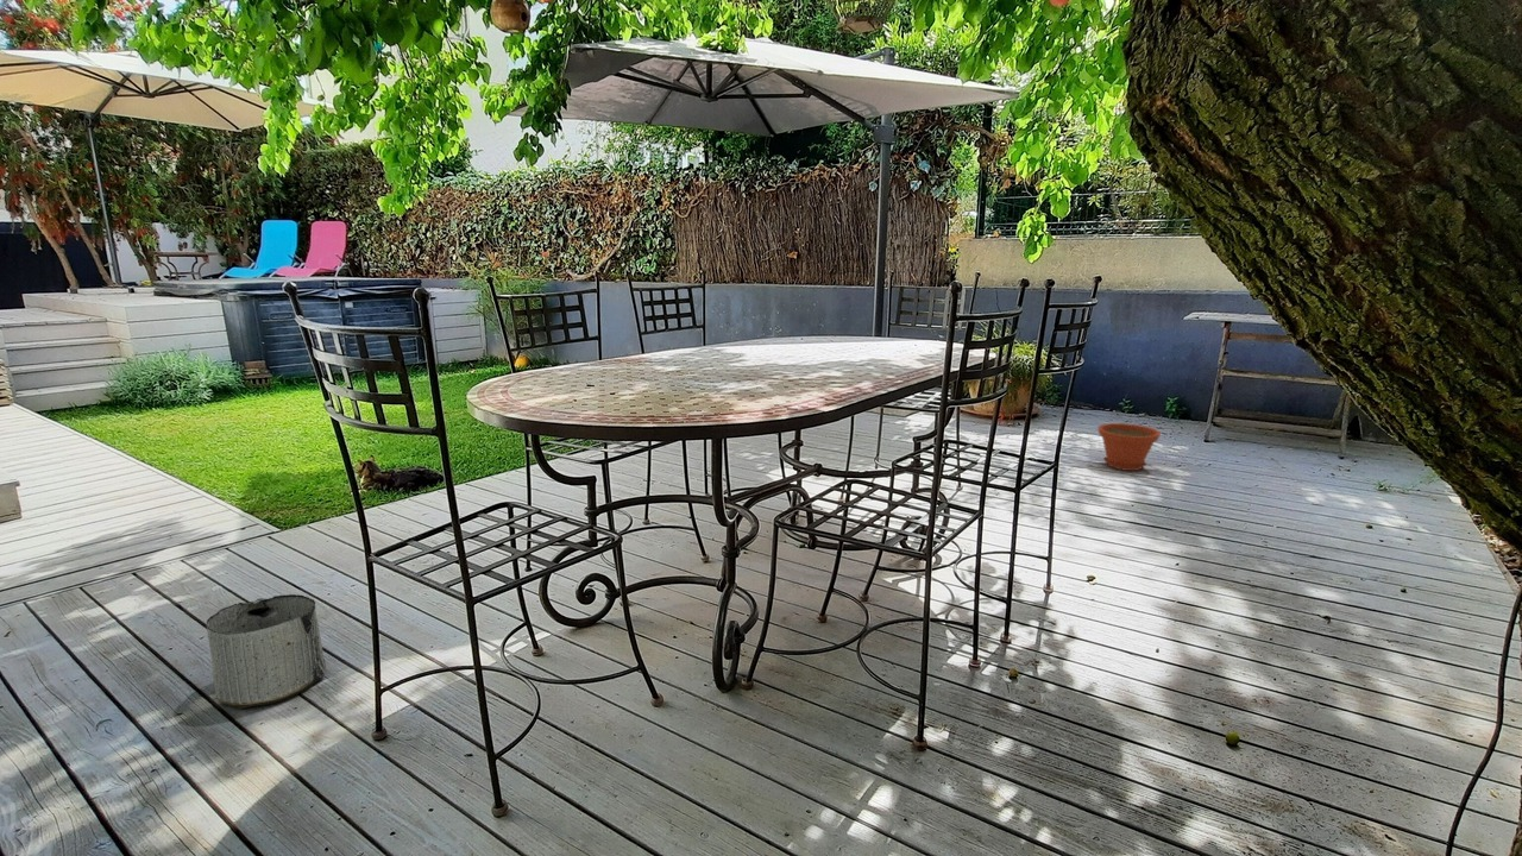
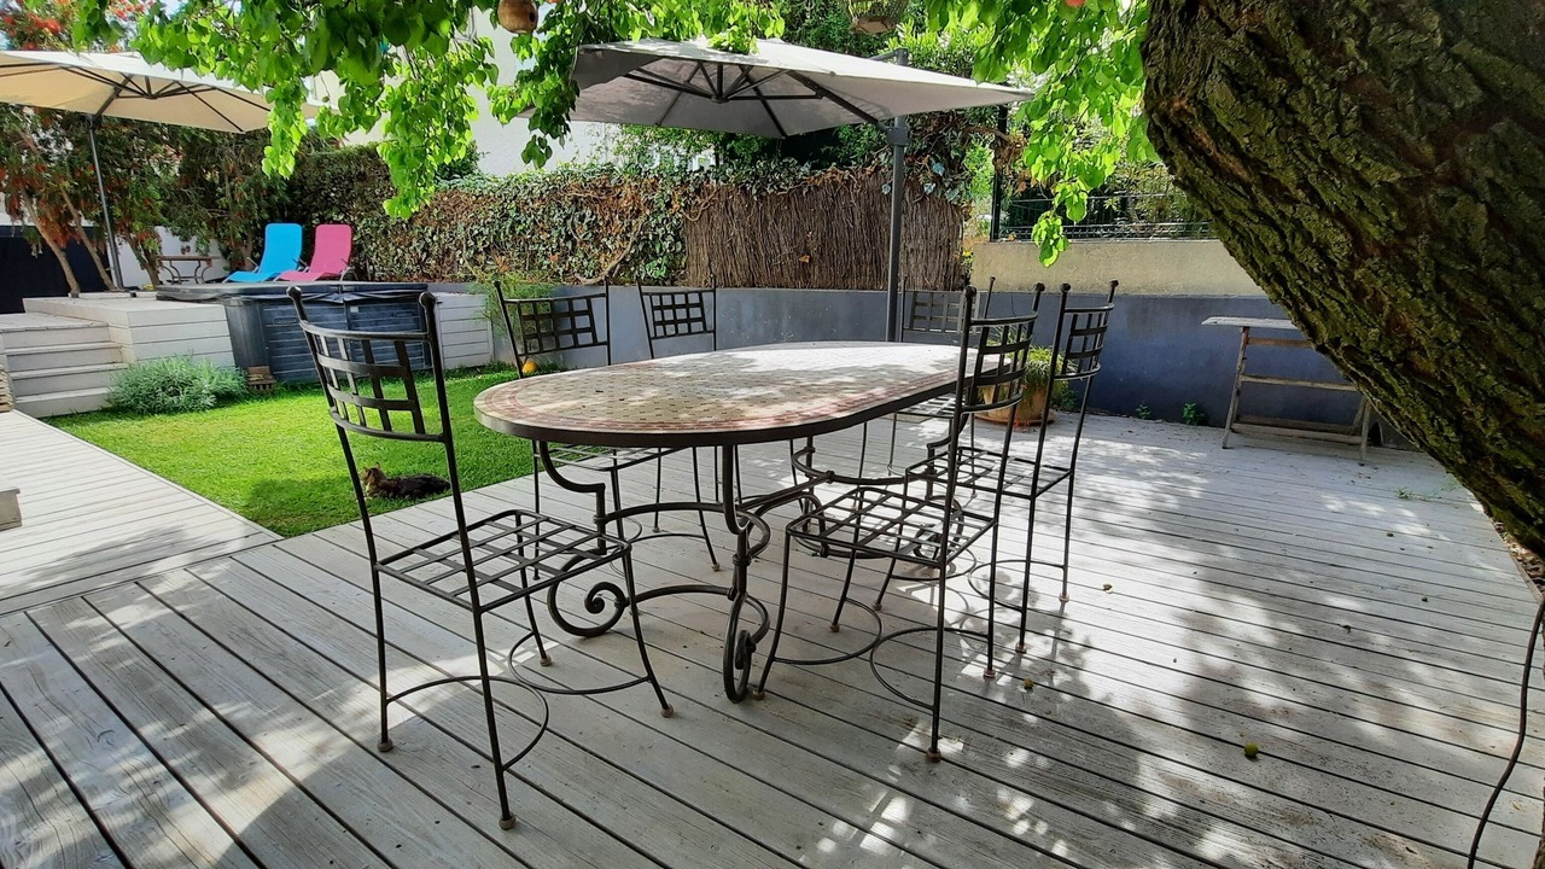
- bucket [206,593,327,710]
- plant pot [1098,422,1162,472]
